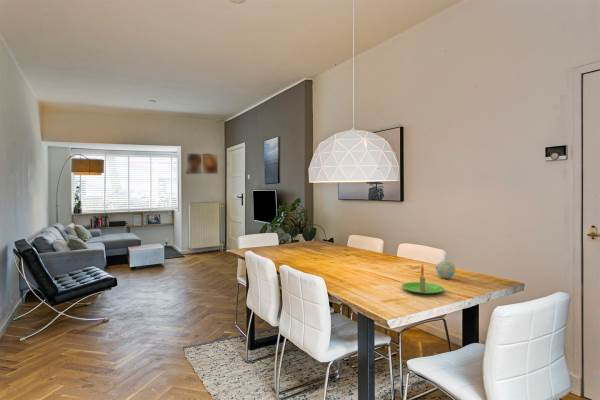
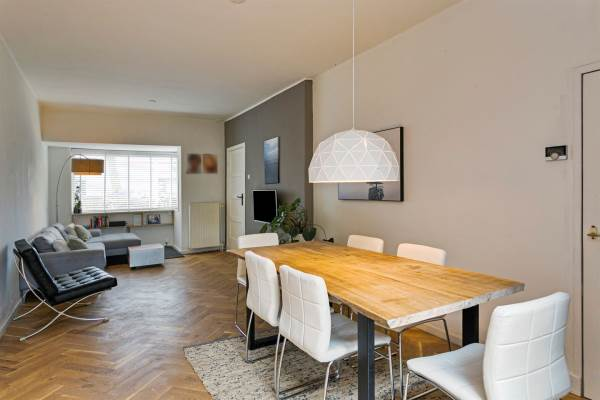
- decorative ball [435,259,456,279]
- candle [401,263,445,295]
